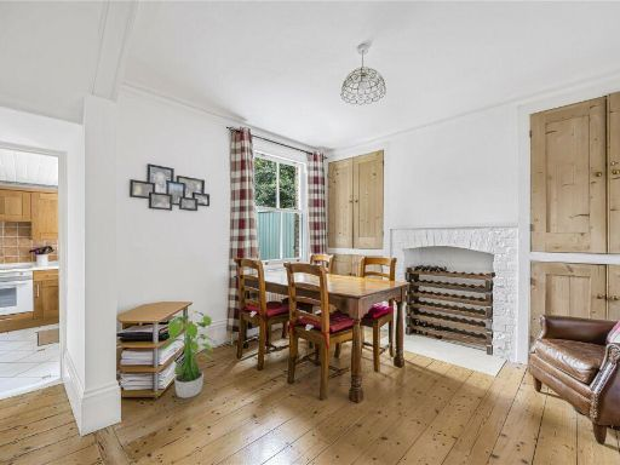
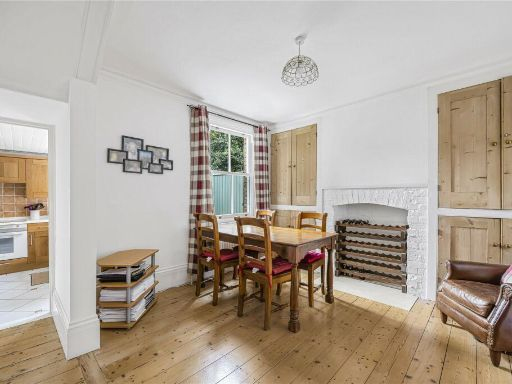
- potted plant [159,310,218,400]
